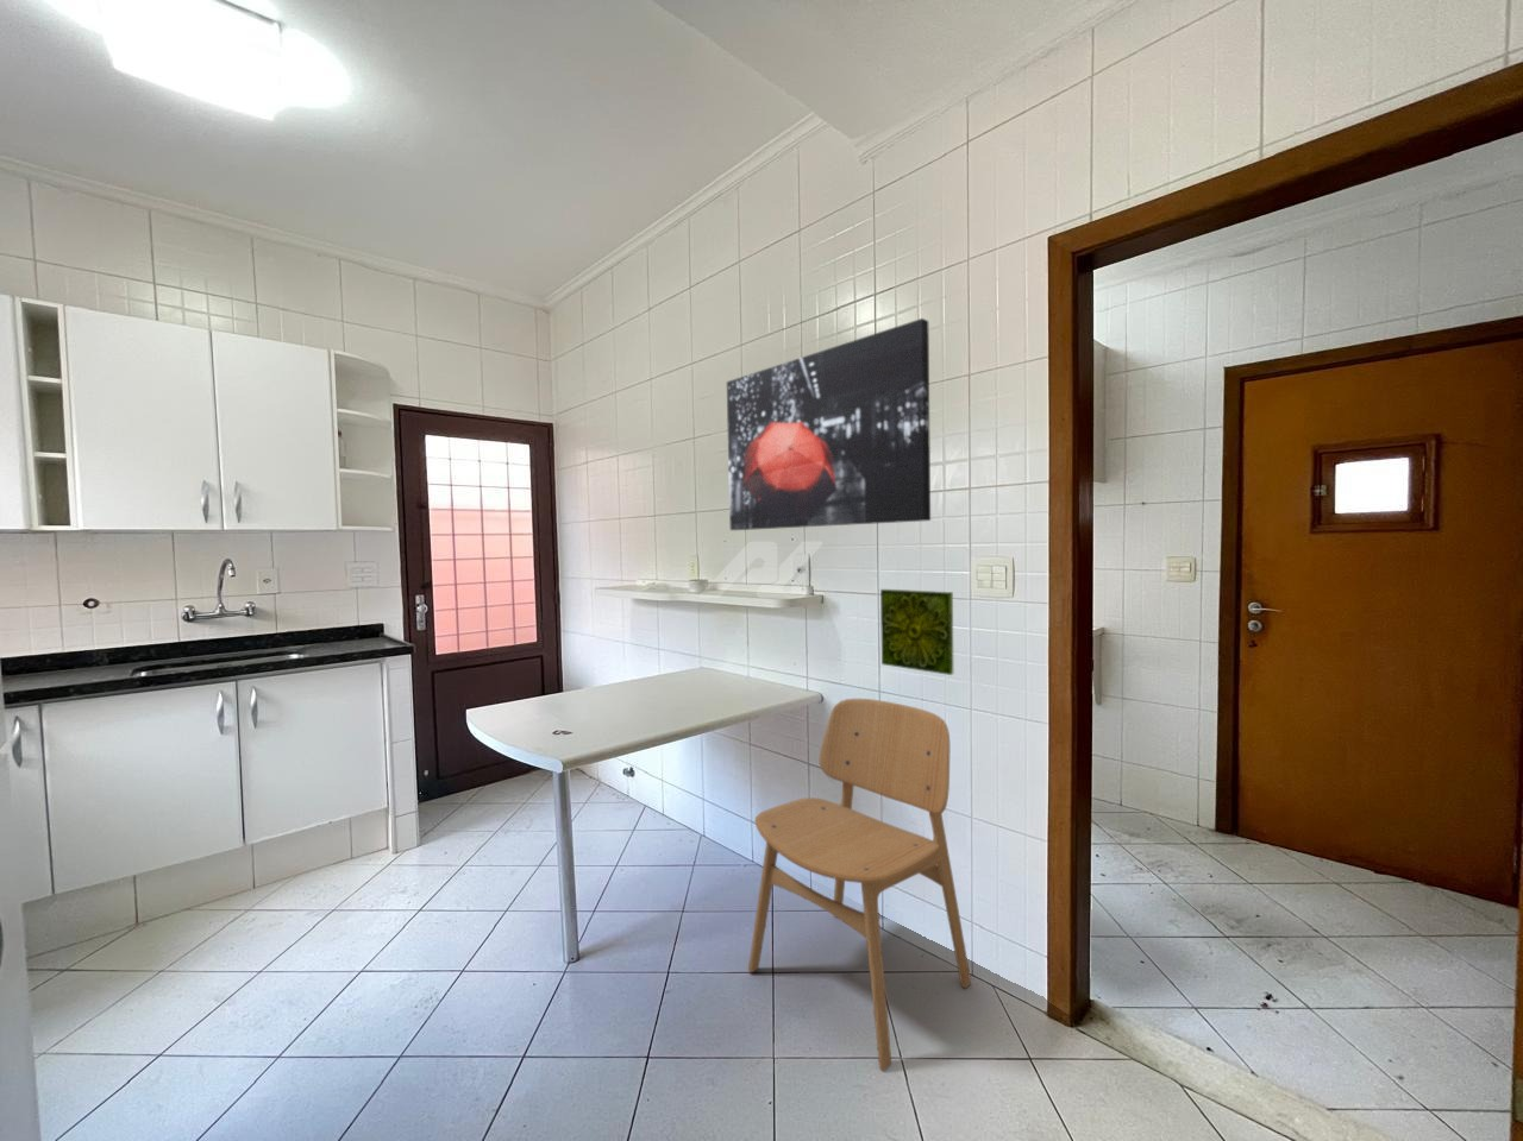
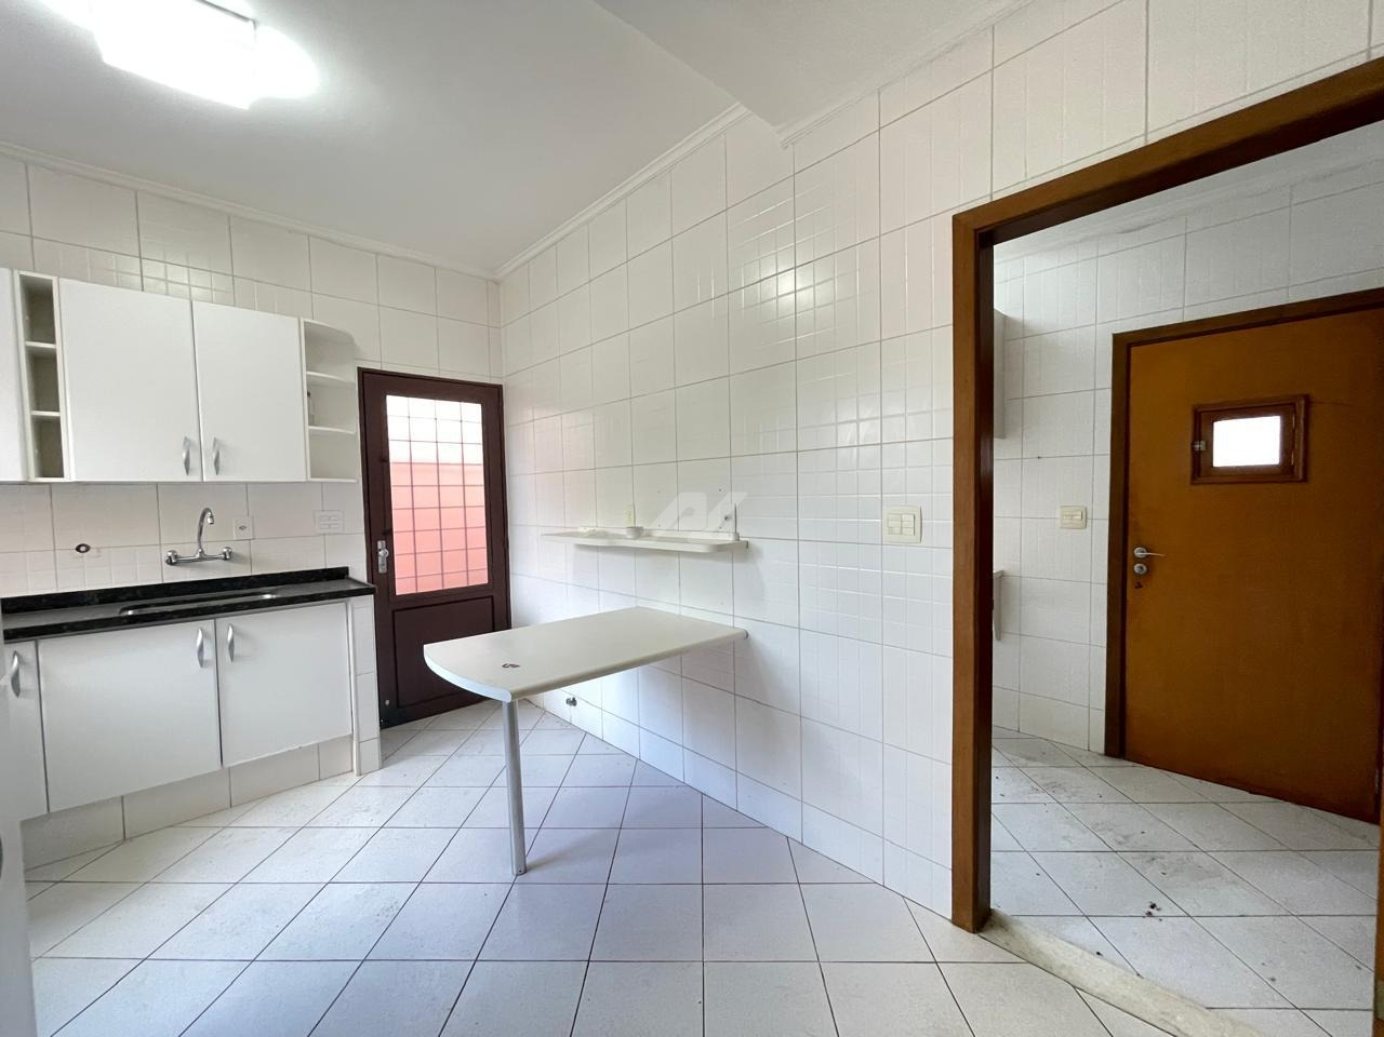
- decorative tile [879,588,955,676]
- wall art [726,318,932,531]
- dining chair [747,698,973,1071]
